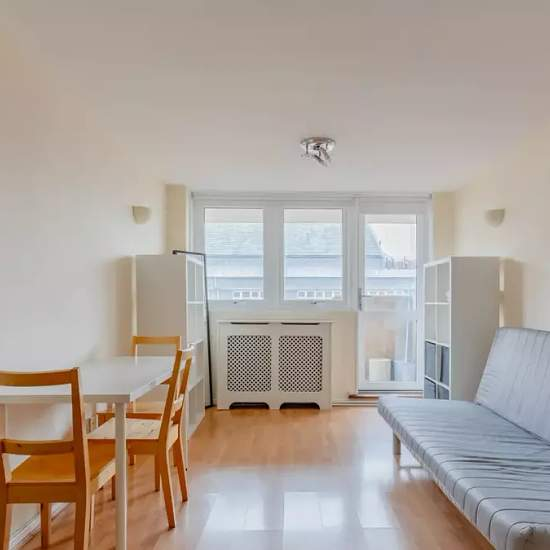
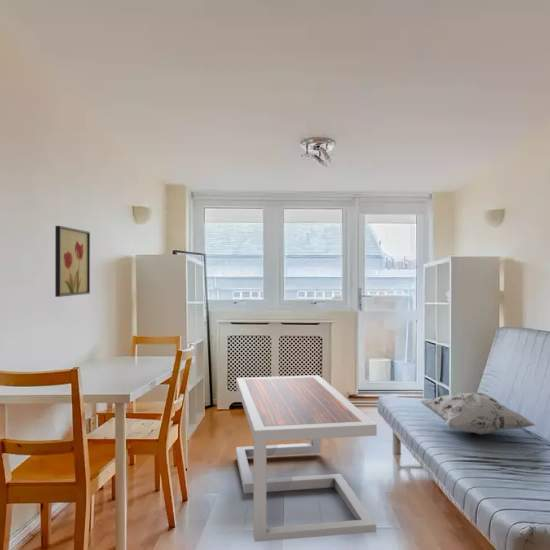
+ coffee table [235,374,378,543]
+ decorative pillow [419,392,536,436]
+ wall art [54,225,91,298]
